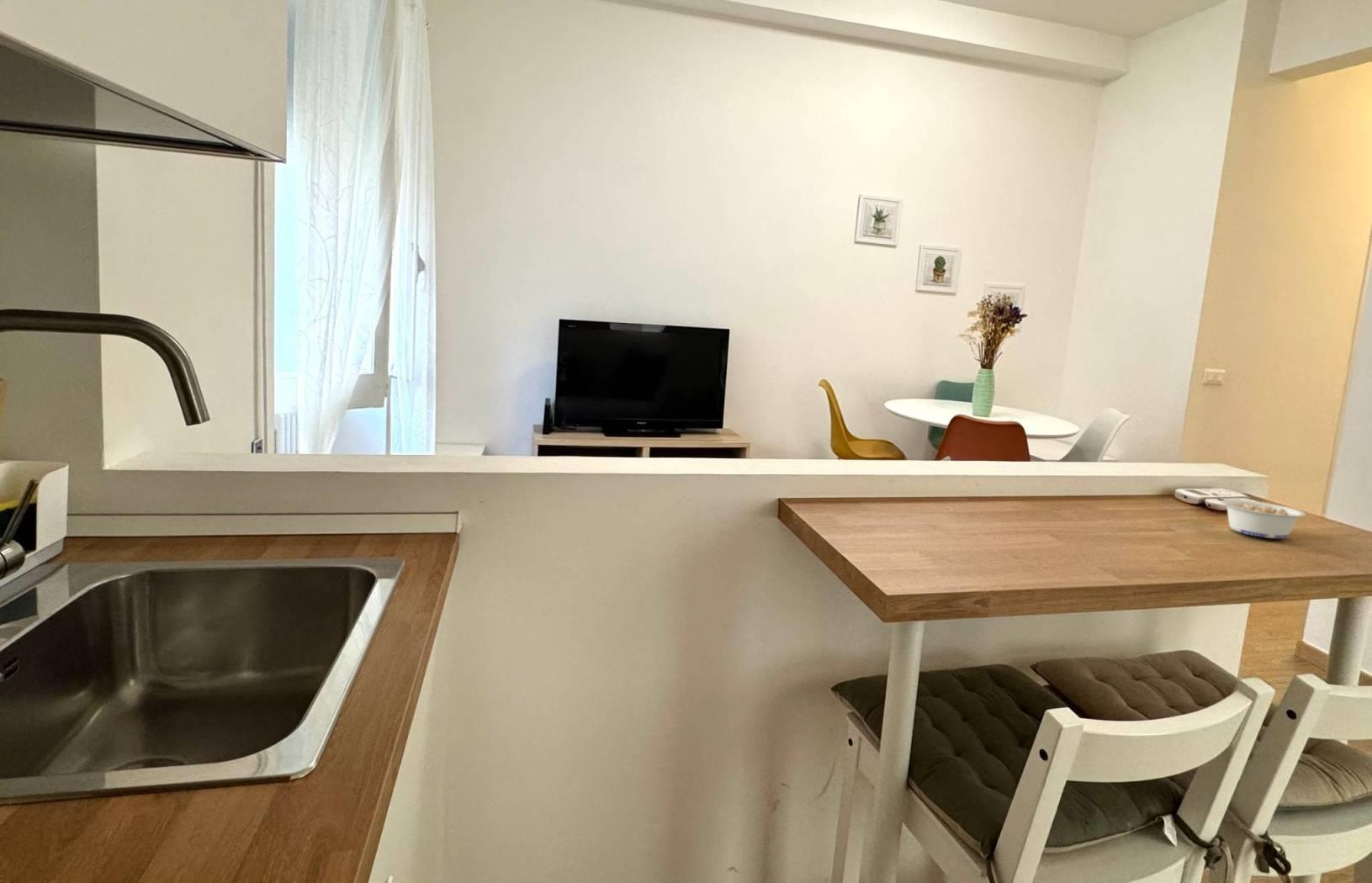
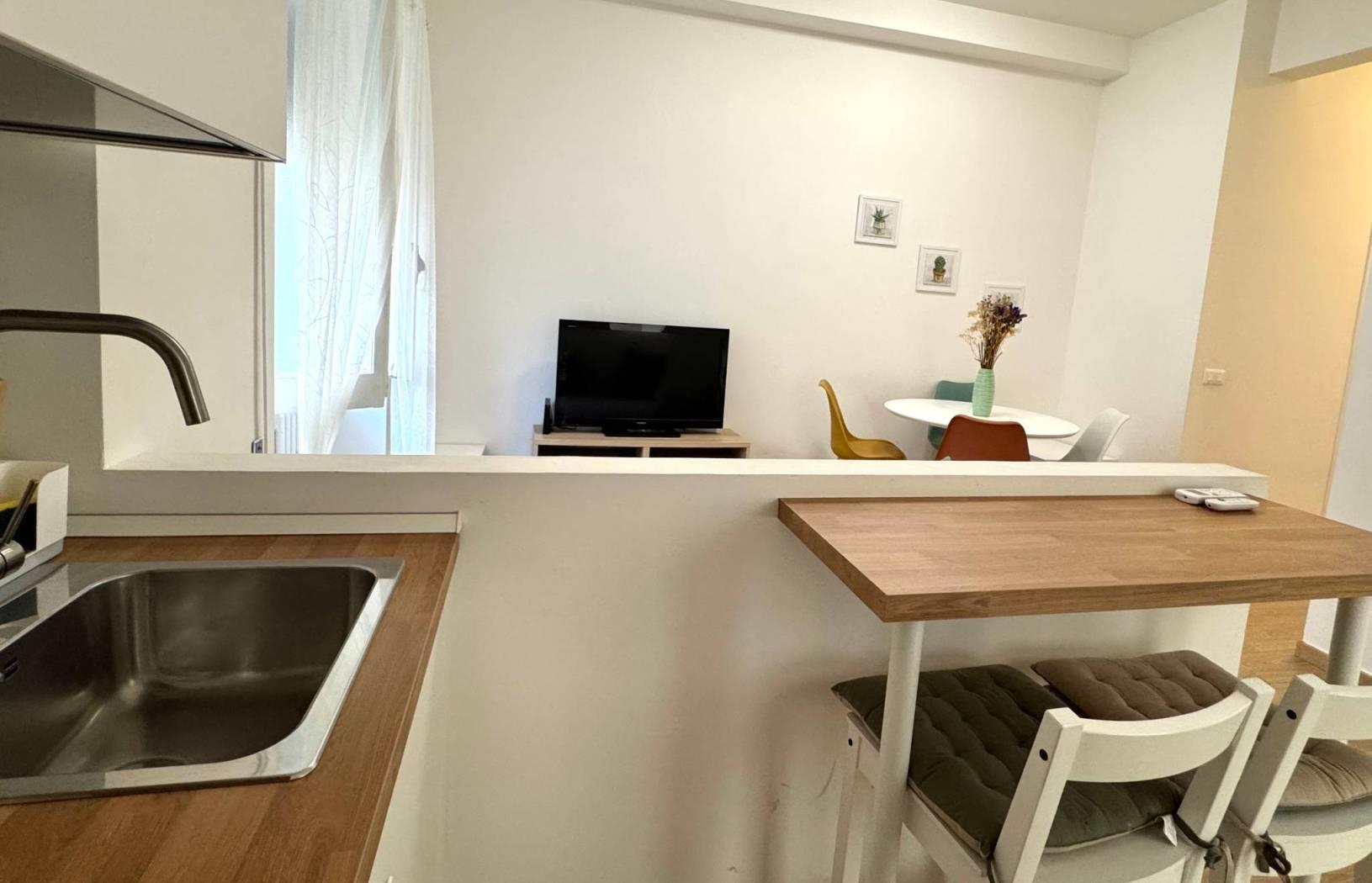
- legume [1212,497,1306,539]
